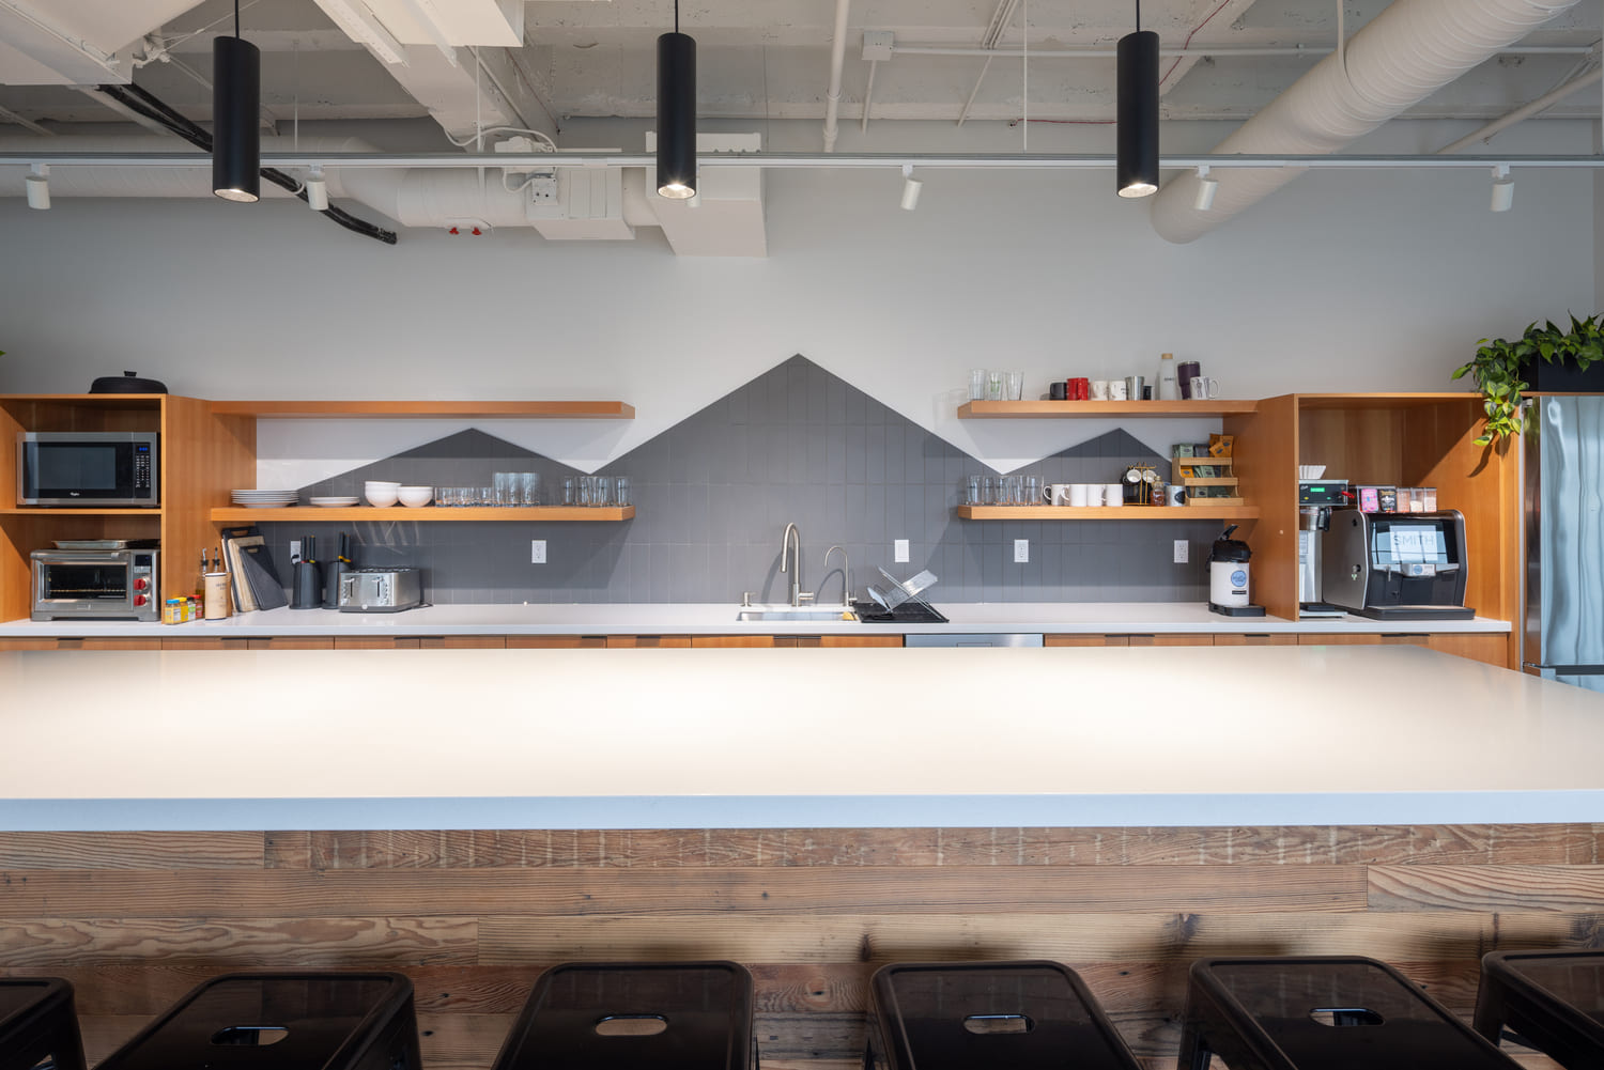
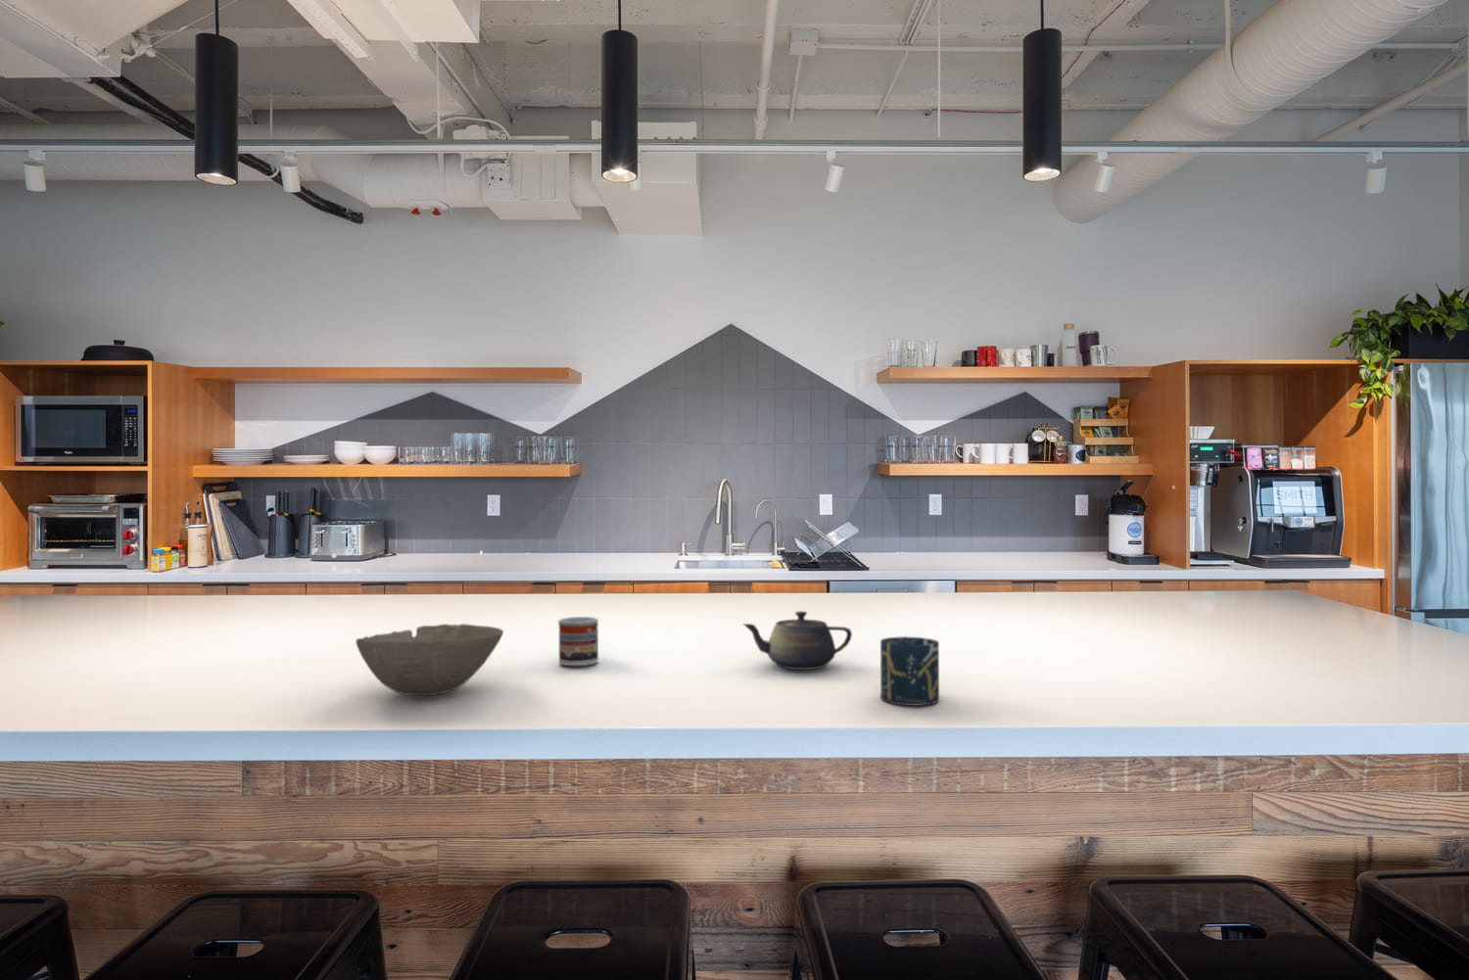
+ teapot [742,610,853,670]
+ bowl [354,622,504,696]
+ cup [557,616,599,667]
+ cup [879,635,941,707]
